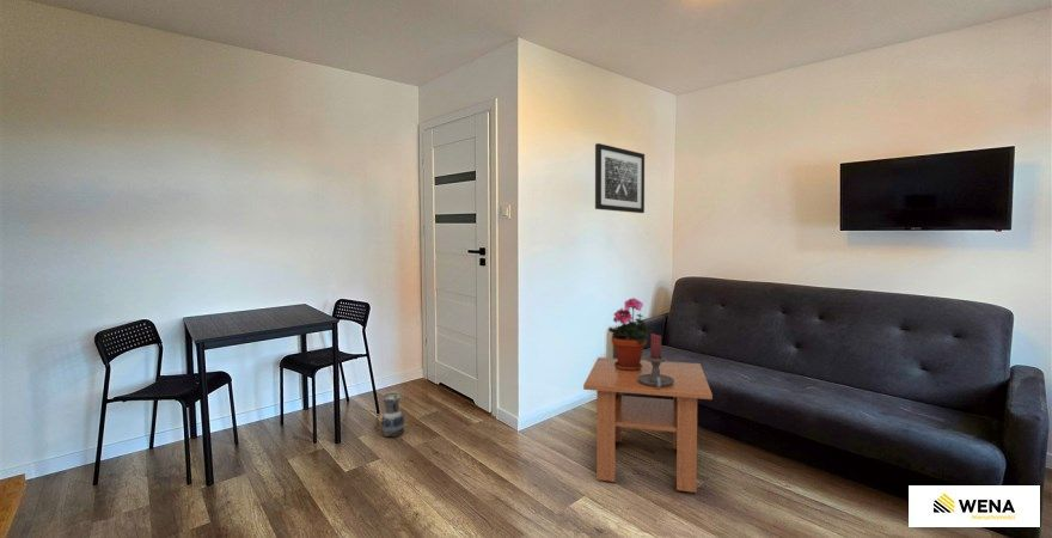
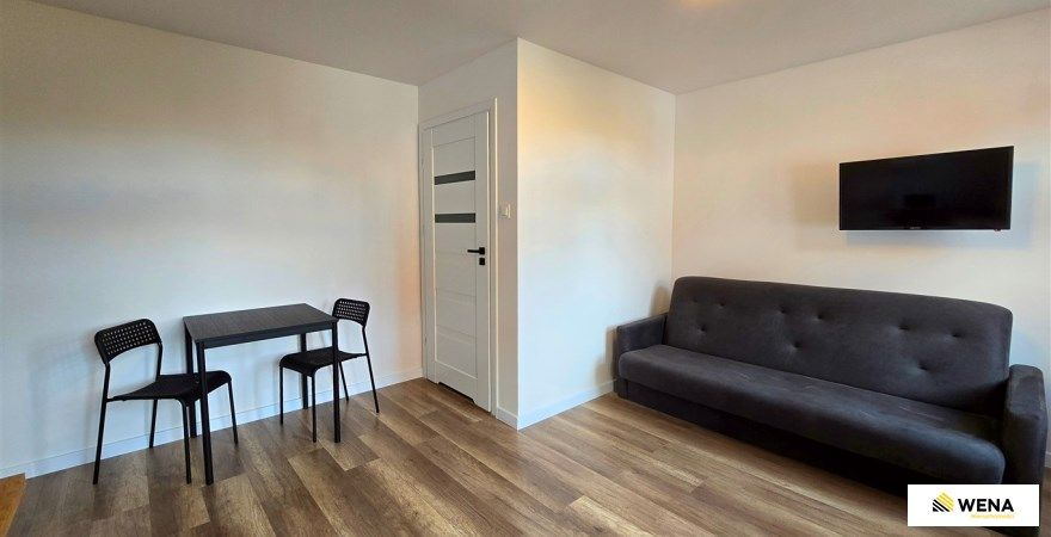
- coffee table [582,356,714,494]
- wall art [594,142,646,214]
- candle holder [637,332,674,387]
- ceramic jug [380,391,405,438]
- potted plant [607,296,653,371]
